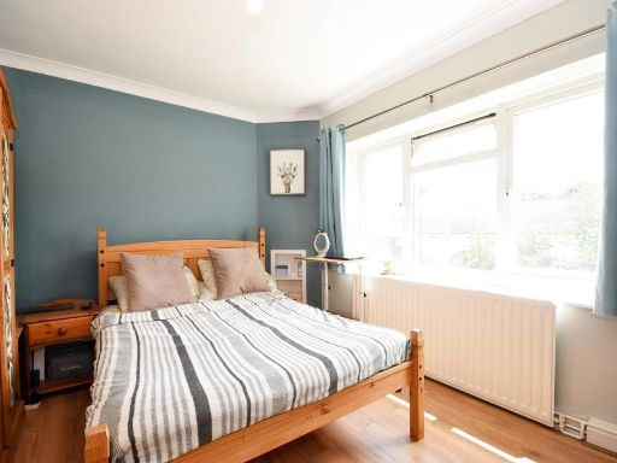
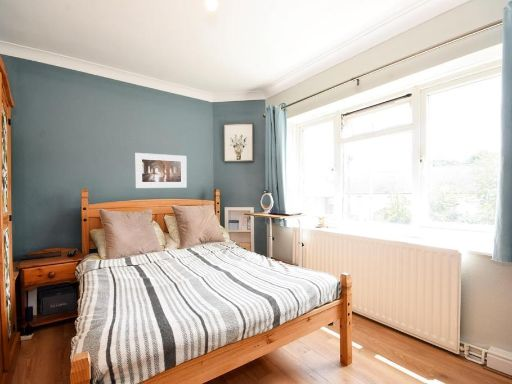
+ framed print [134,152,188,189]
